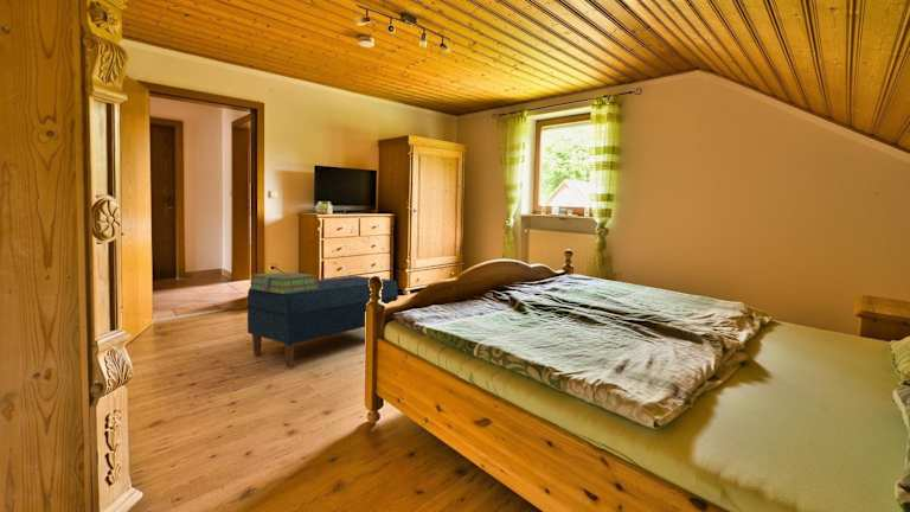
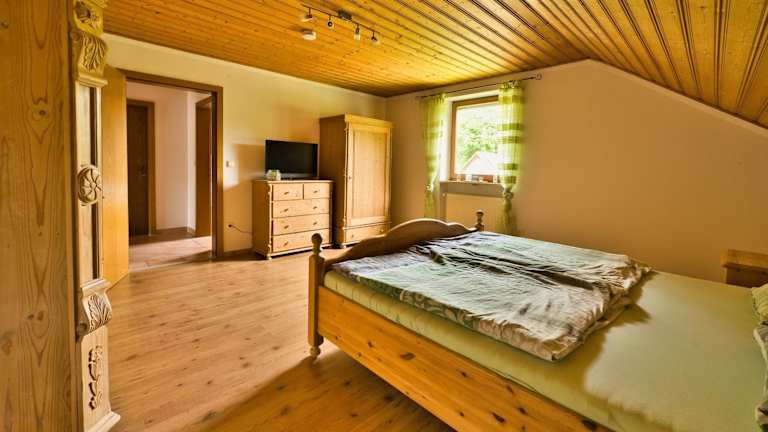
- bench [246,275,399,367]
- stack of books [249,270,319,294]
